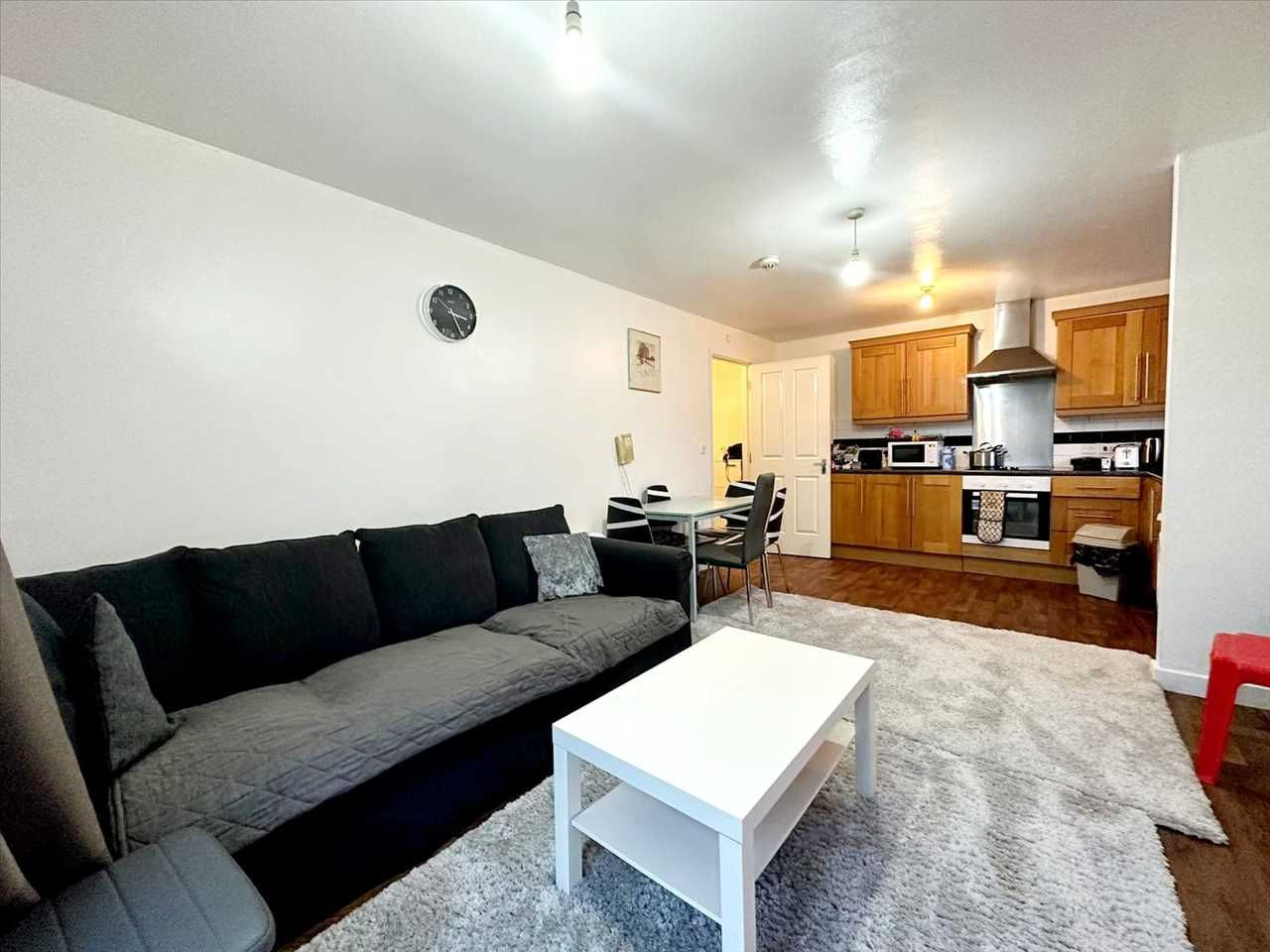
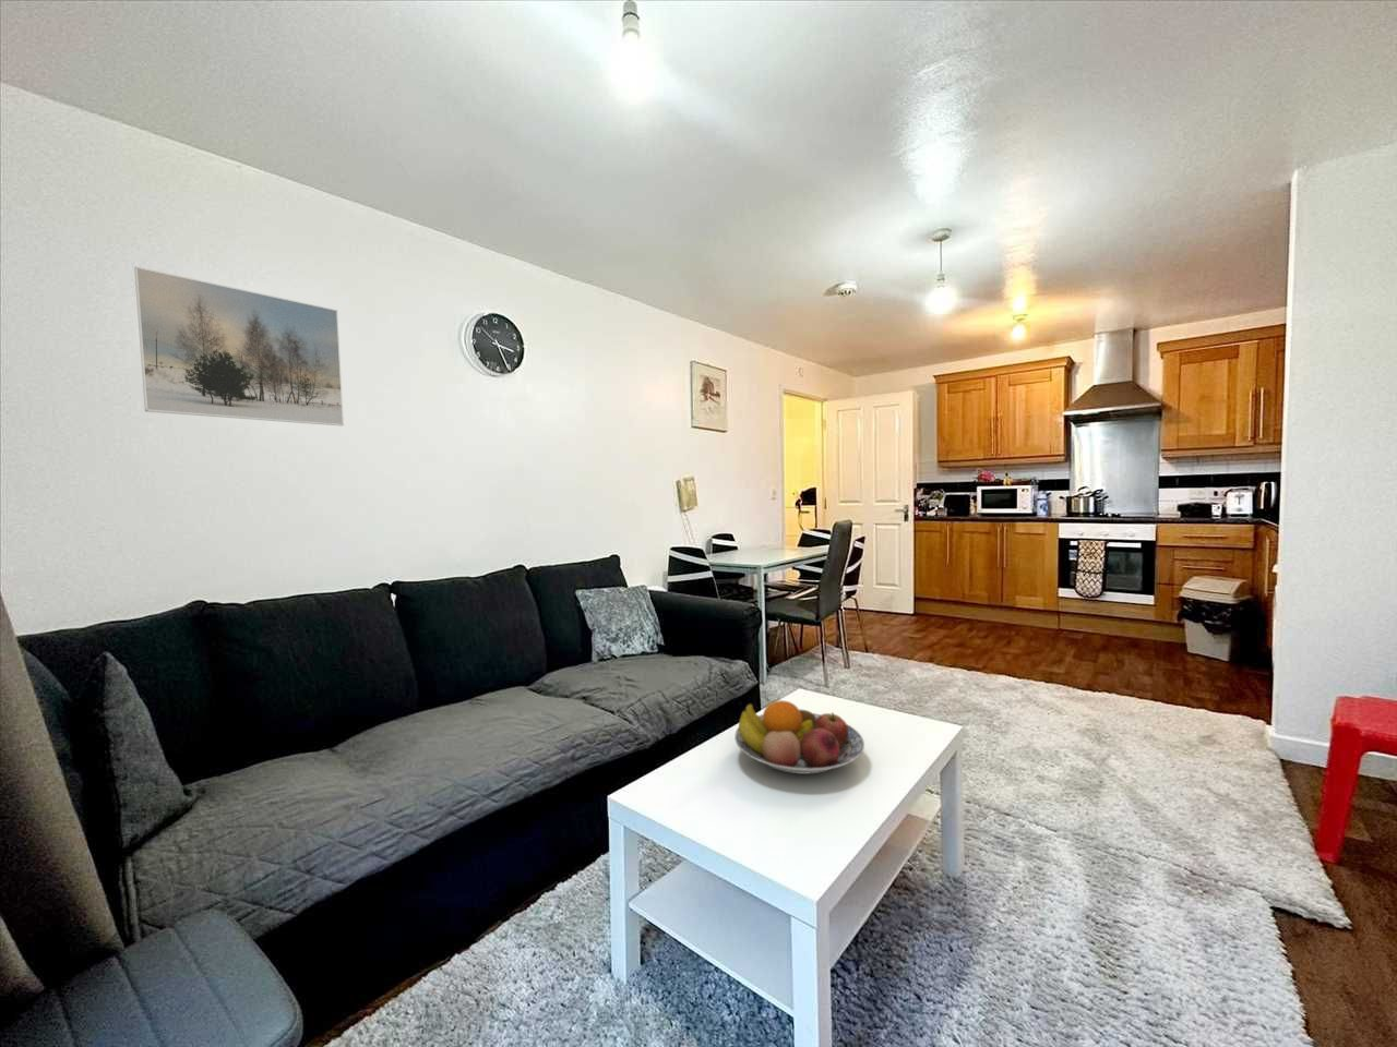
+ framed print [133,266,345,428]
+ fruit bowl [734,699,866,775]
